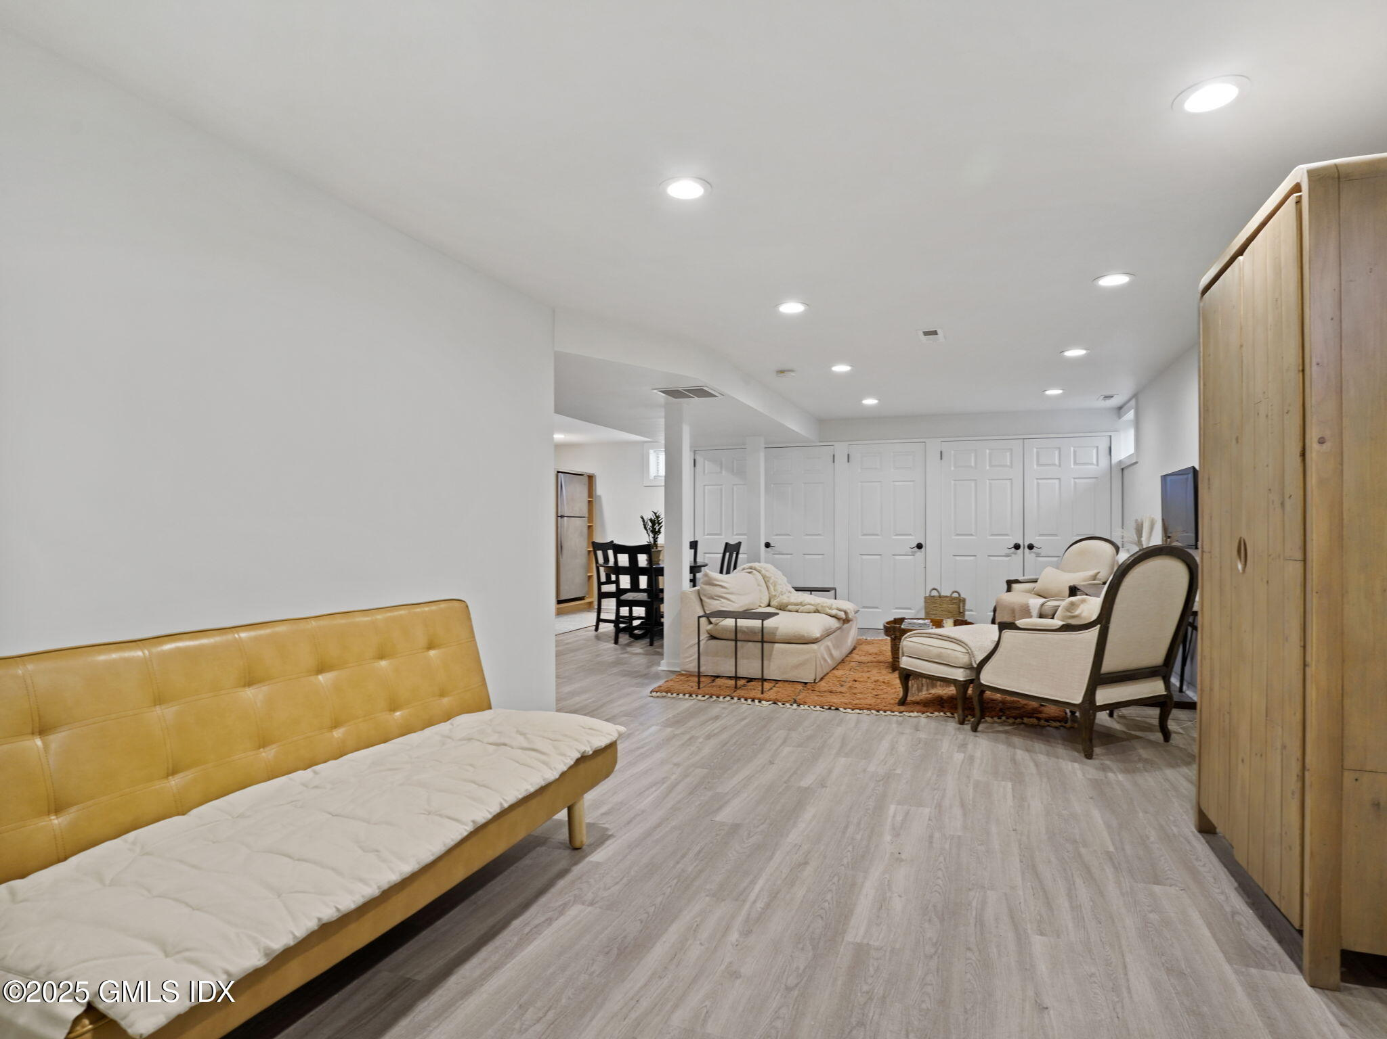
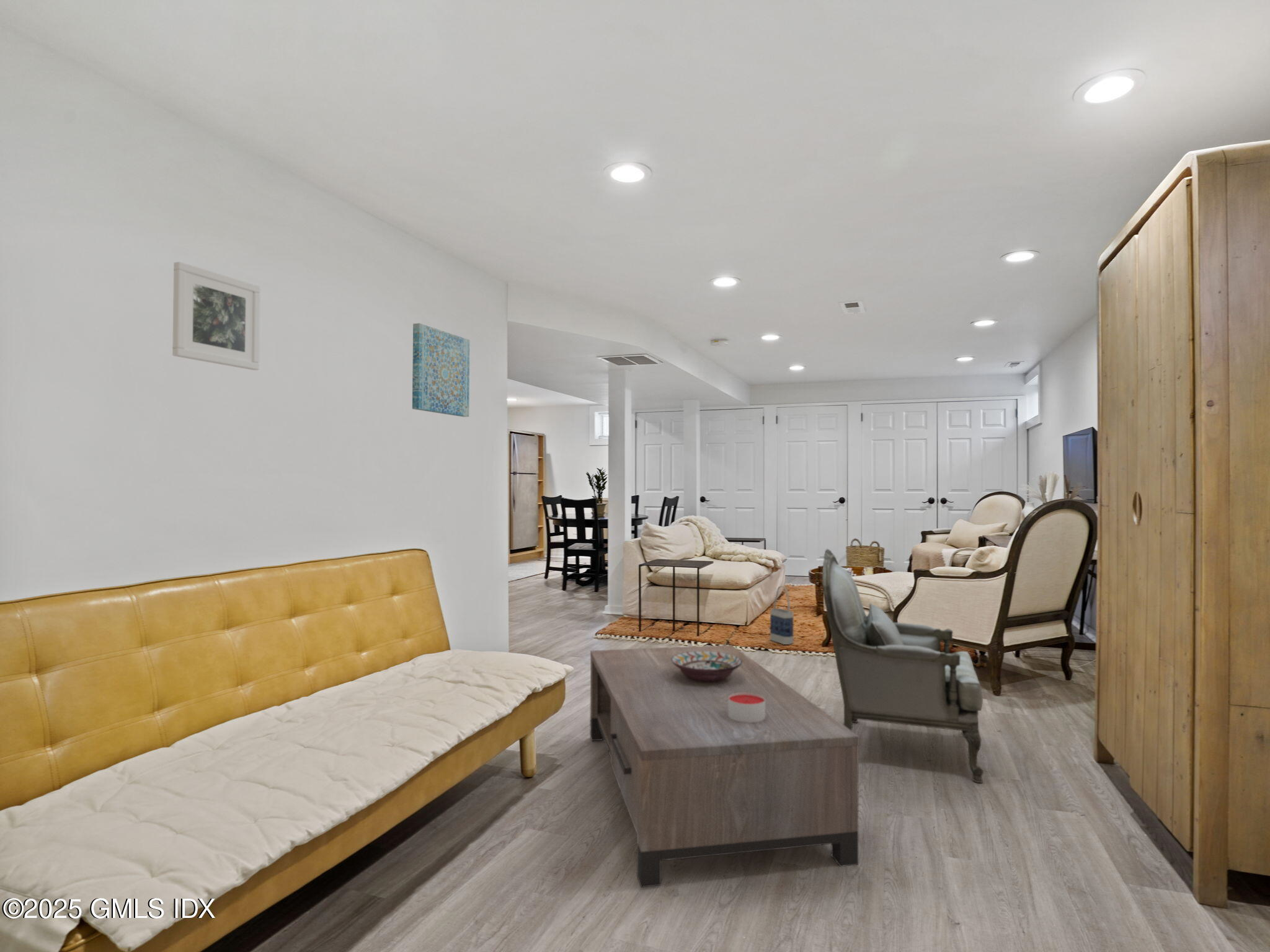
+ decorative bowl [671,651,742,682]
+ bag [770,585,794,645]
+ coffee table [589,645,860,888]
+ candle [728,693,765,723]
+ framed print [172,261,261,371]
+ wall art [412,322,470,418]
+ armchair [822,549,984,783]
